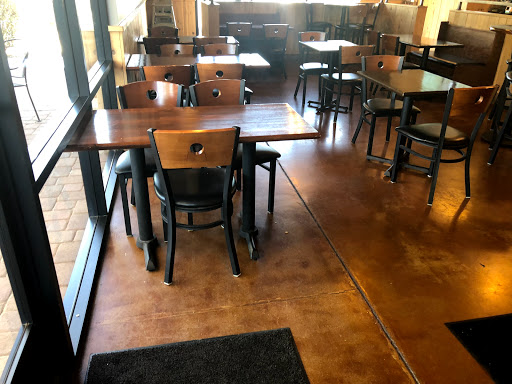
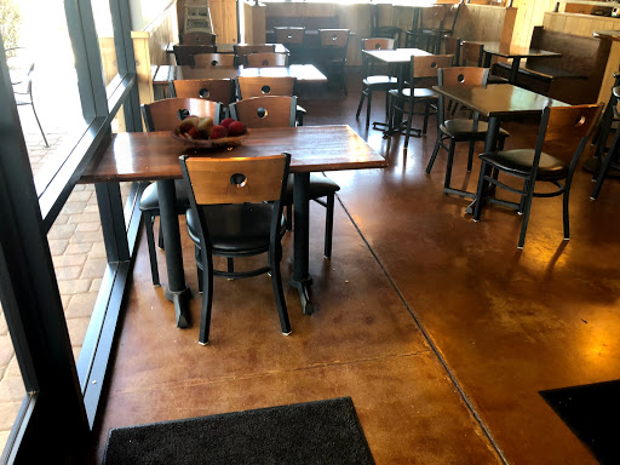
+ fruit basket [168,114,252,154]
